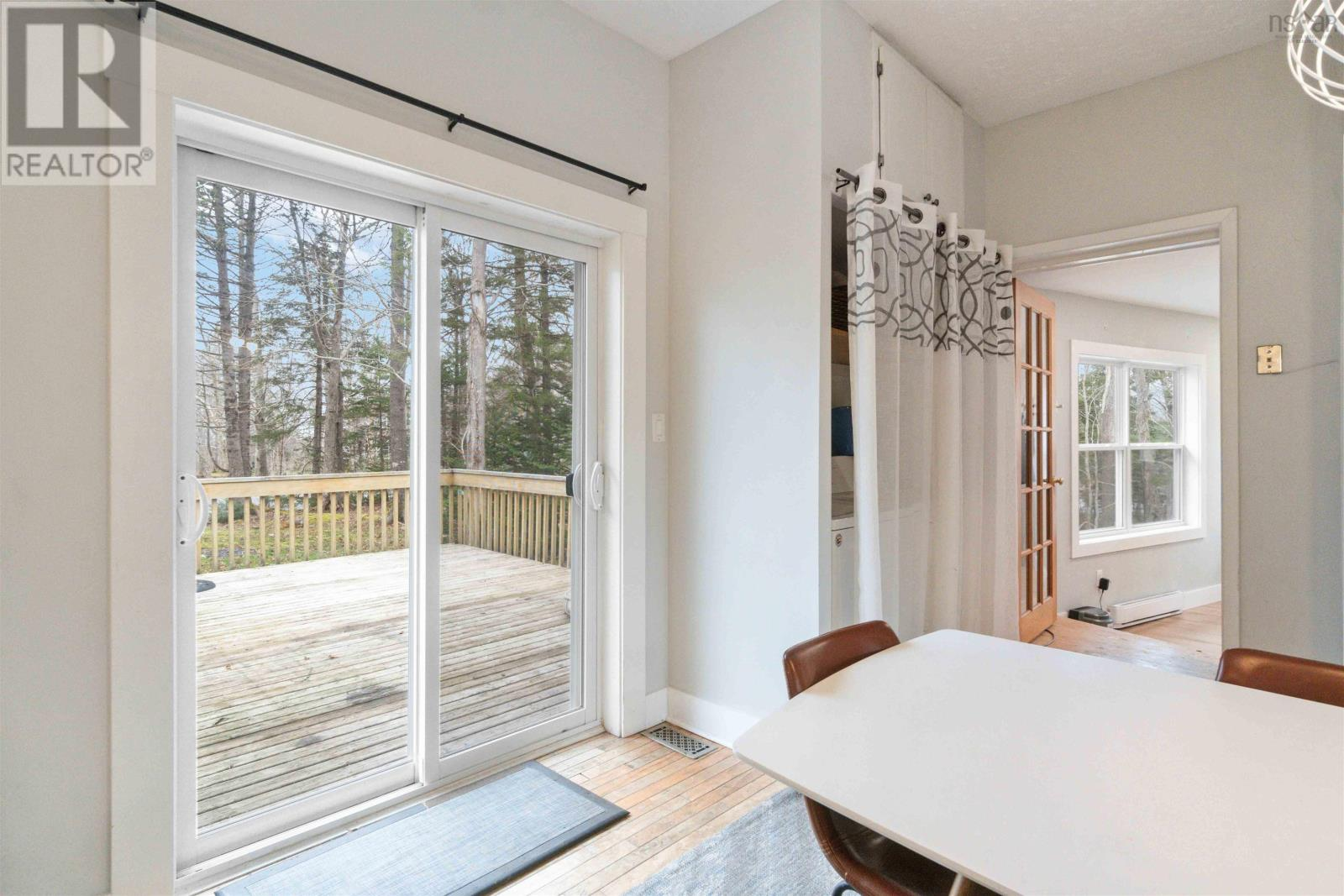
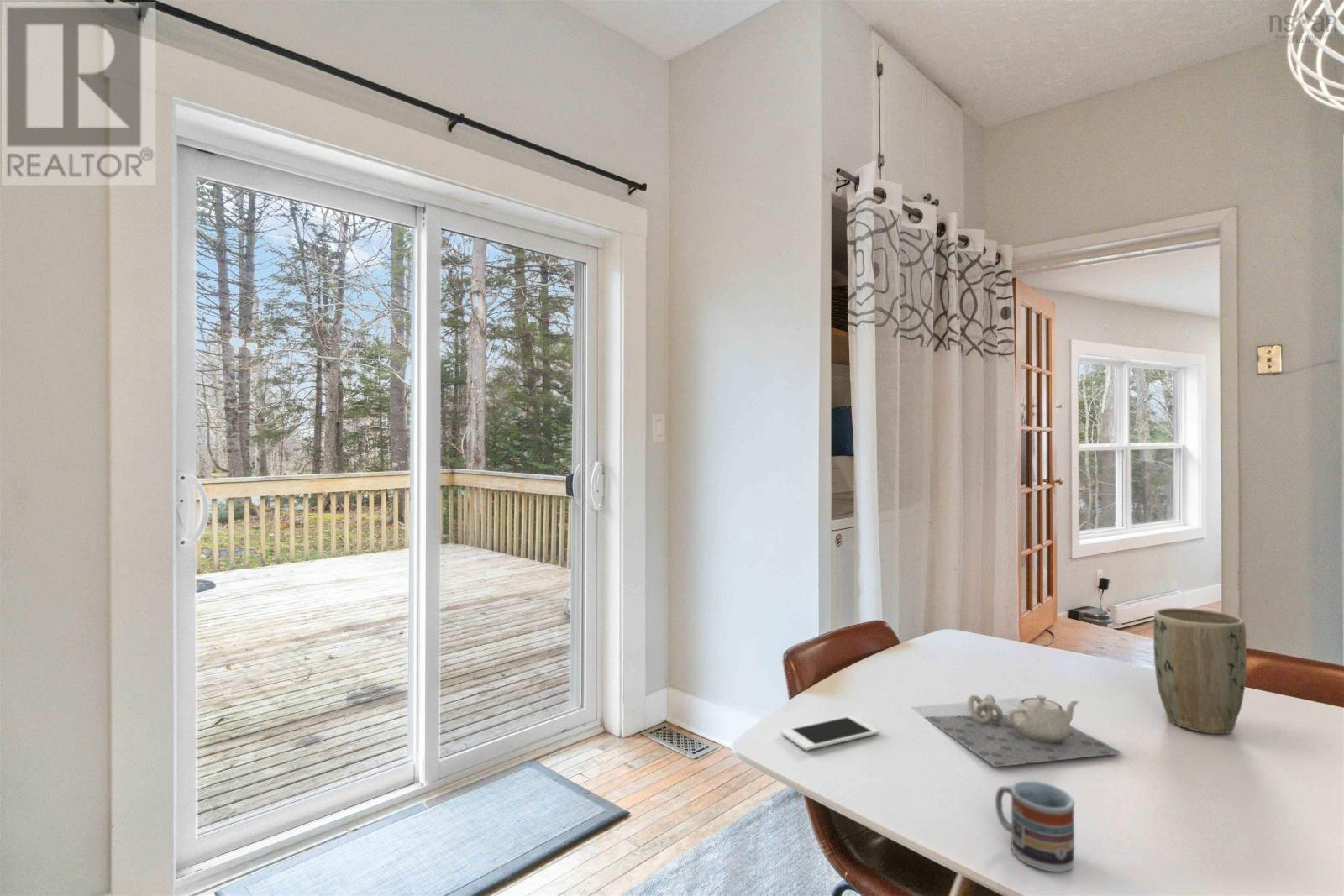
+ plant pot [1152,607,1247,735]
+ teapot [923,694,1124,768]
+ cup [995,780,1075,873]
+ cell phone [780,715,880,752]
